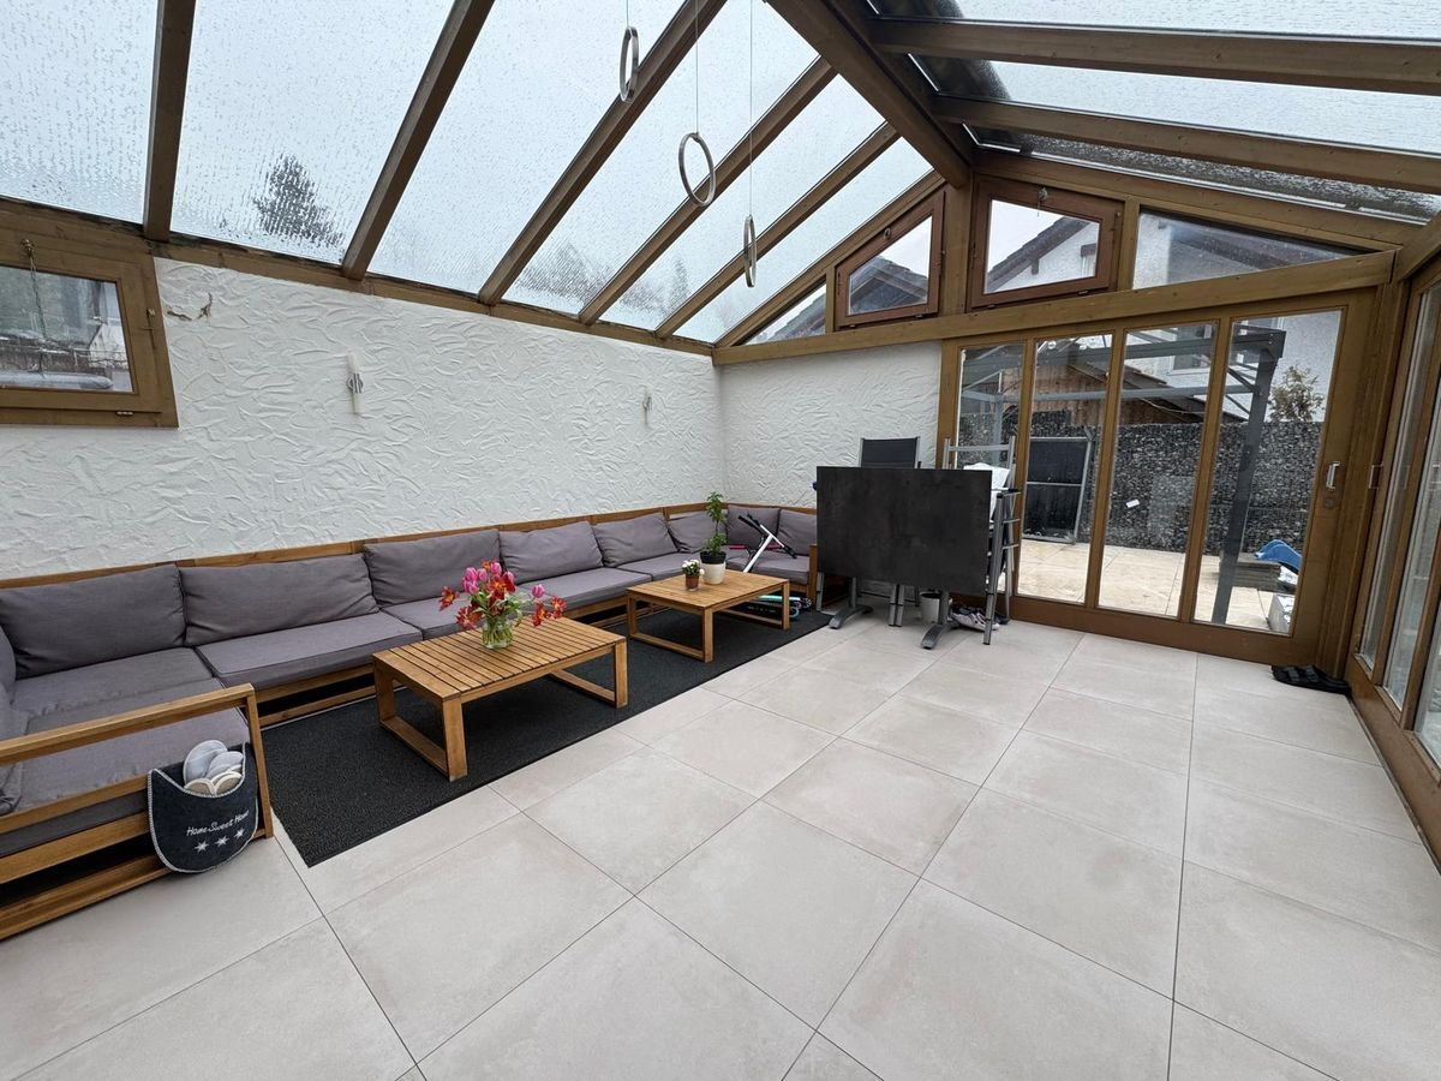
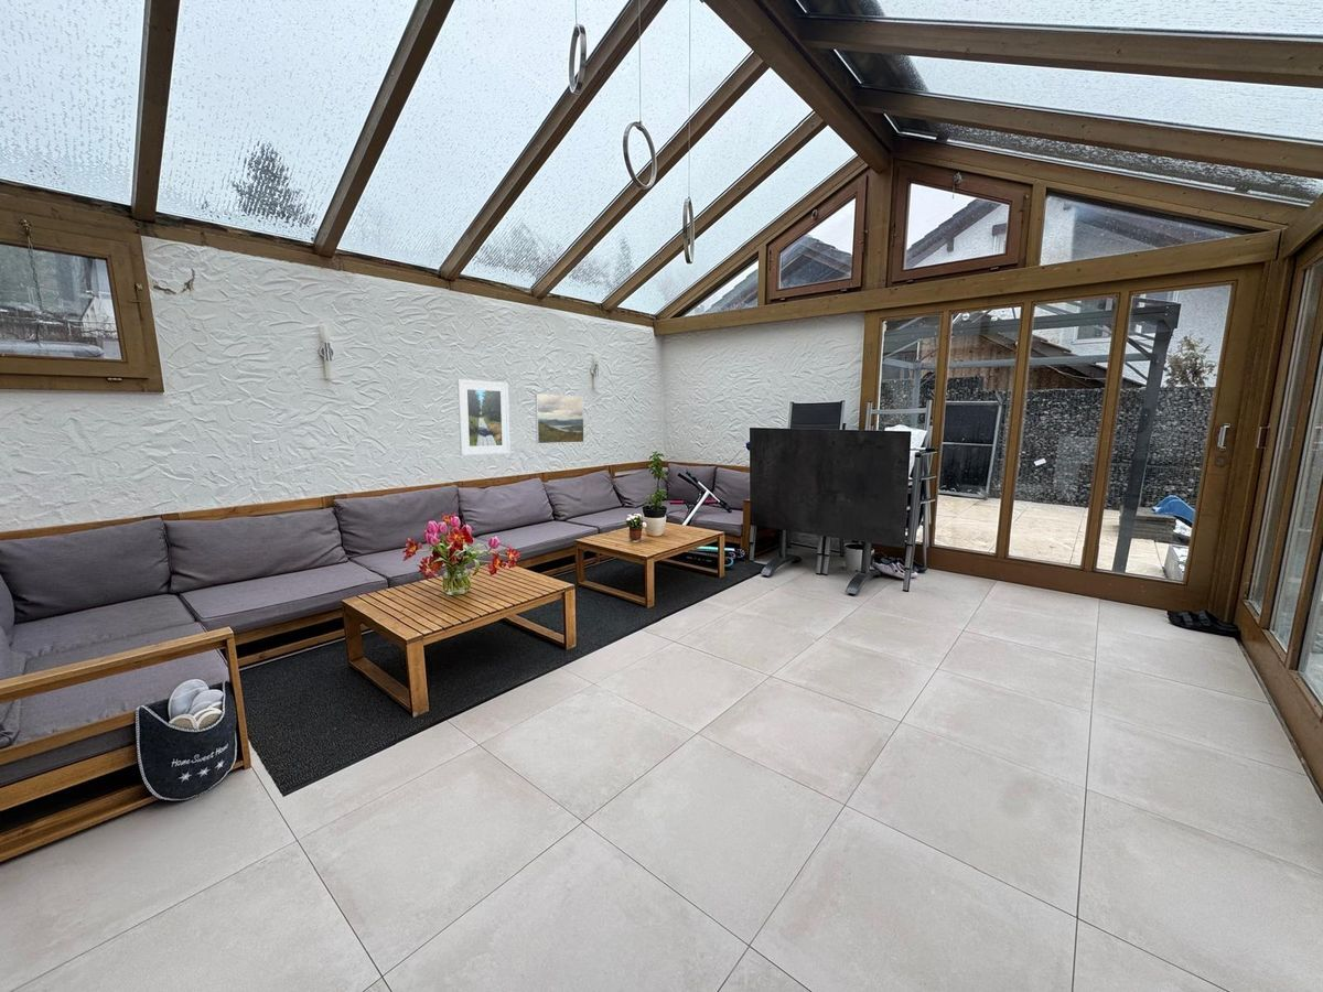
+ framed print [456,378,512,456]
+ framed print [534,392,585,444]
